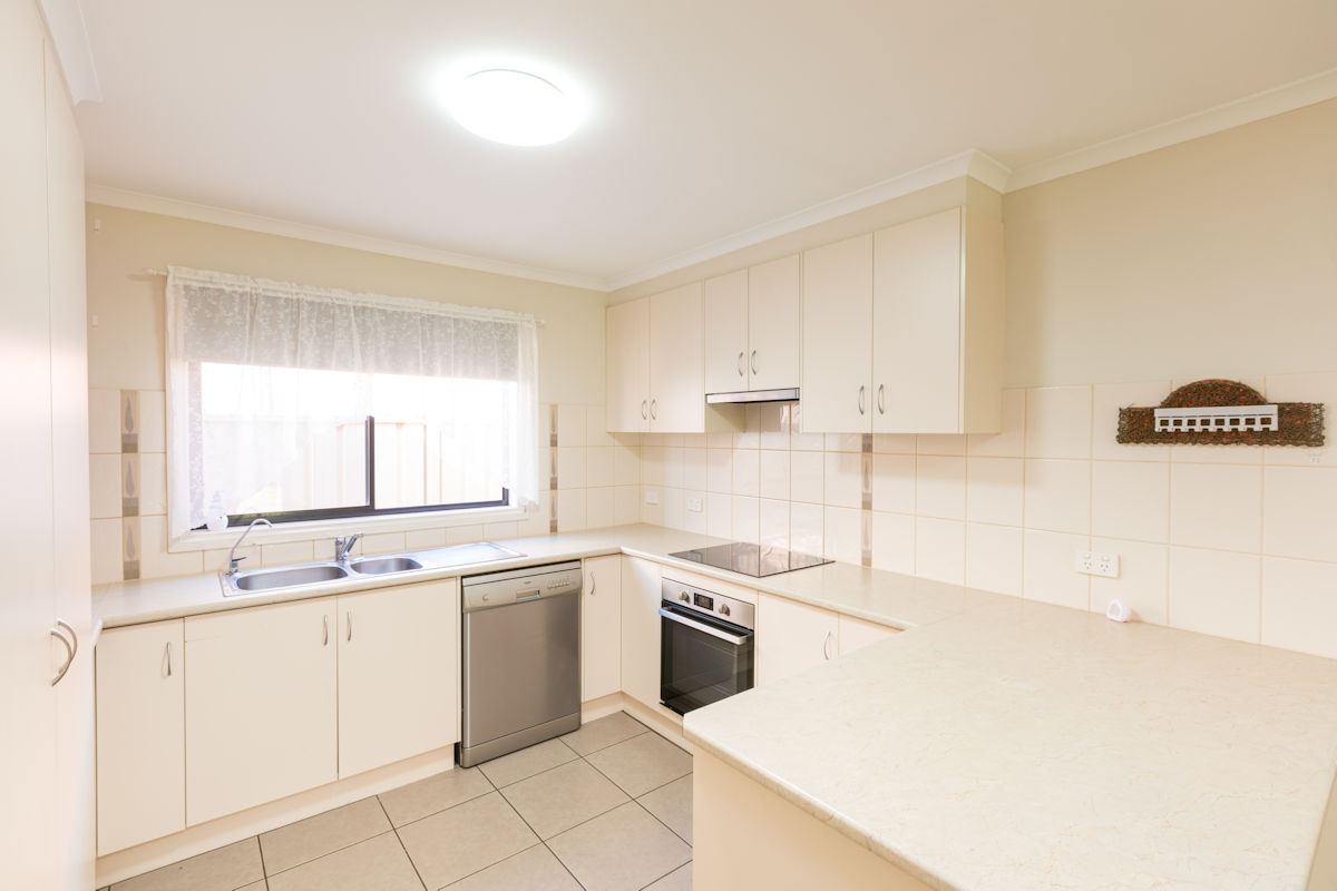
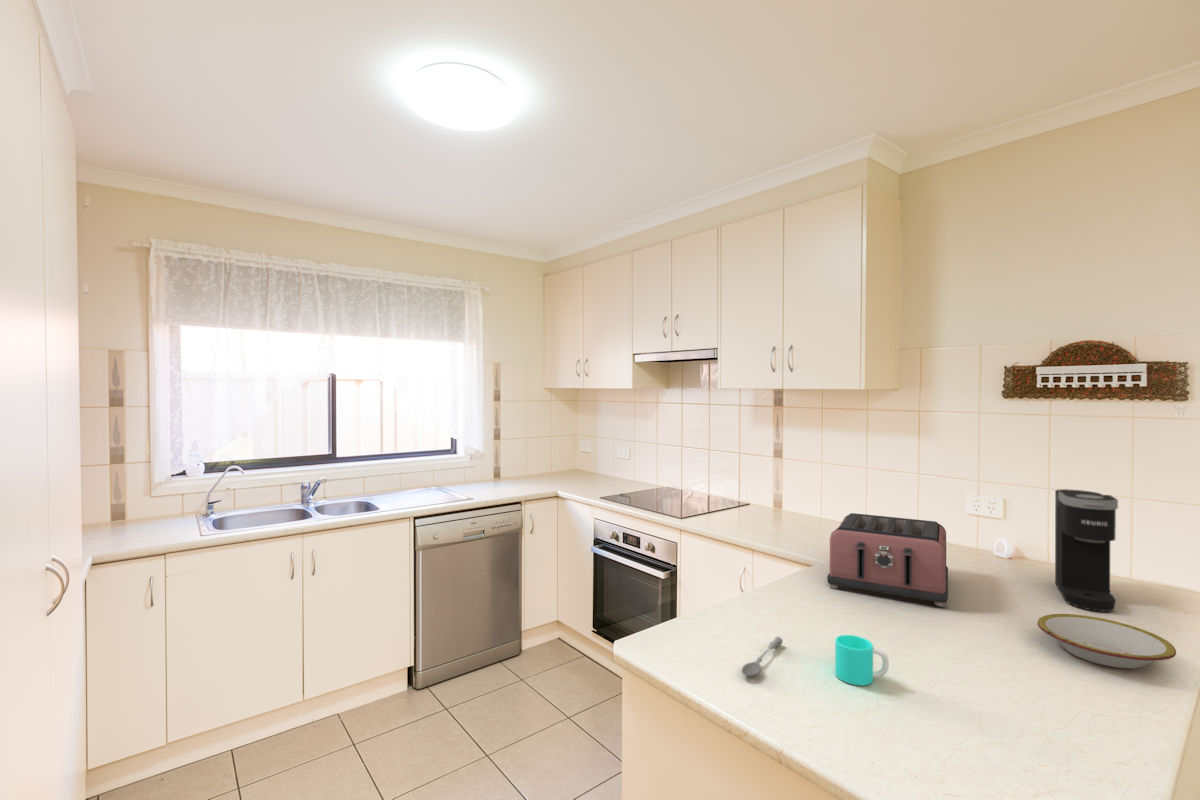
+ soupspoon [741,636,784,677]
+ coffee maker [1054,488,1119,613]
+ cup [834,634,890,686]
+ toaster [826,512,949,608]
+ bowl [1037,613,1177,670]
